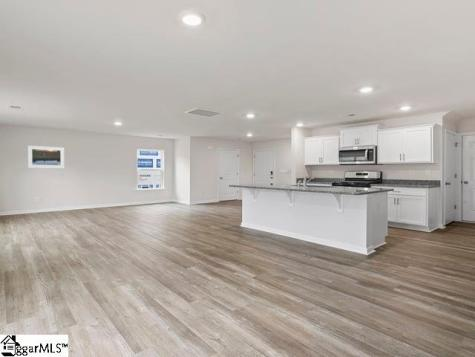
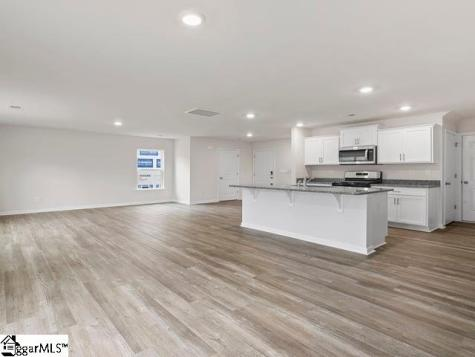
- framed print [27,145,65,169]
